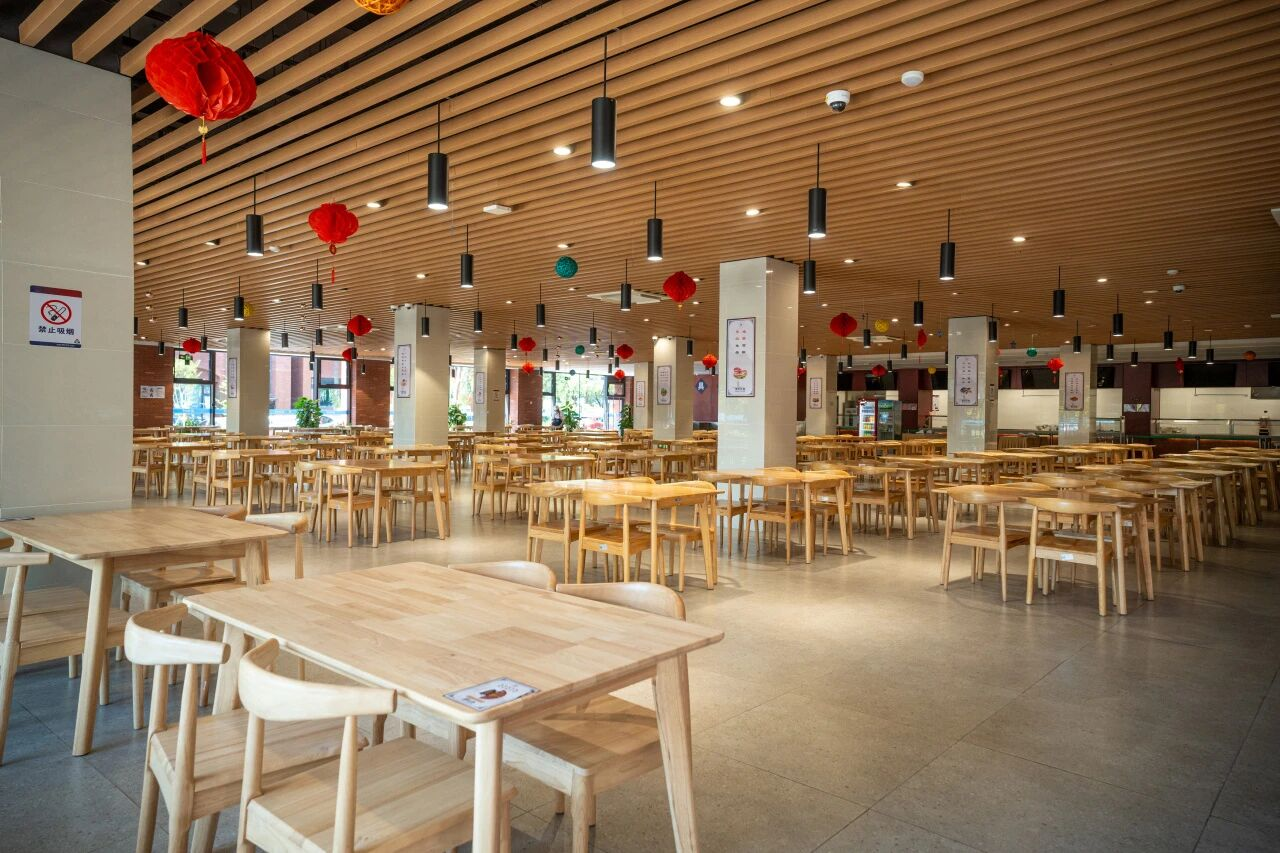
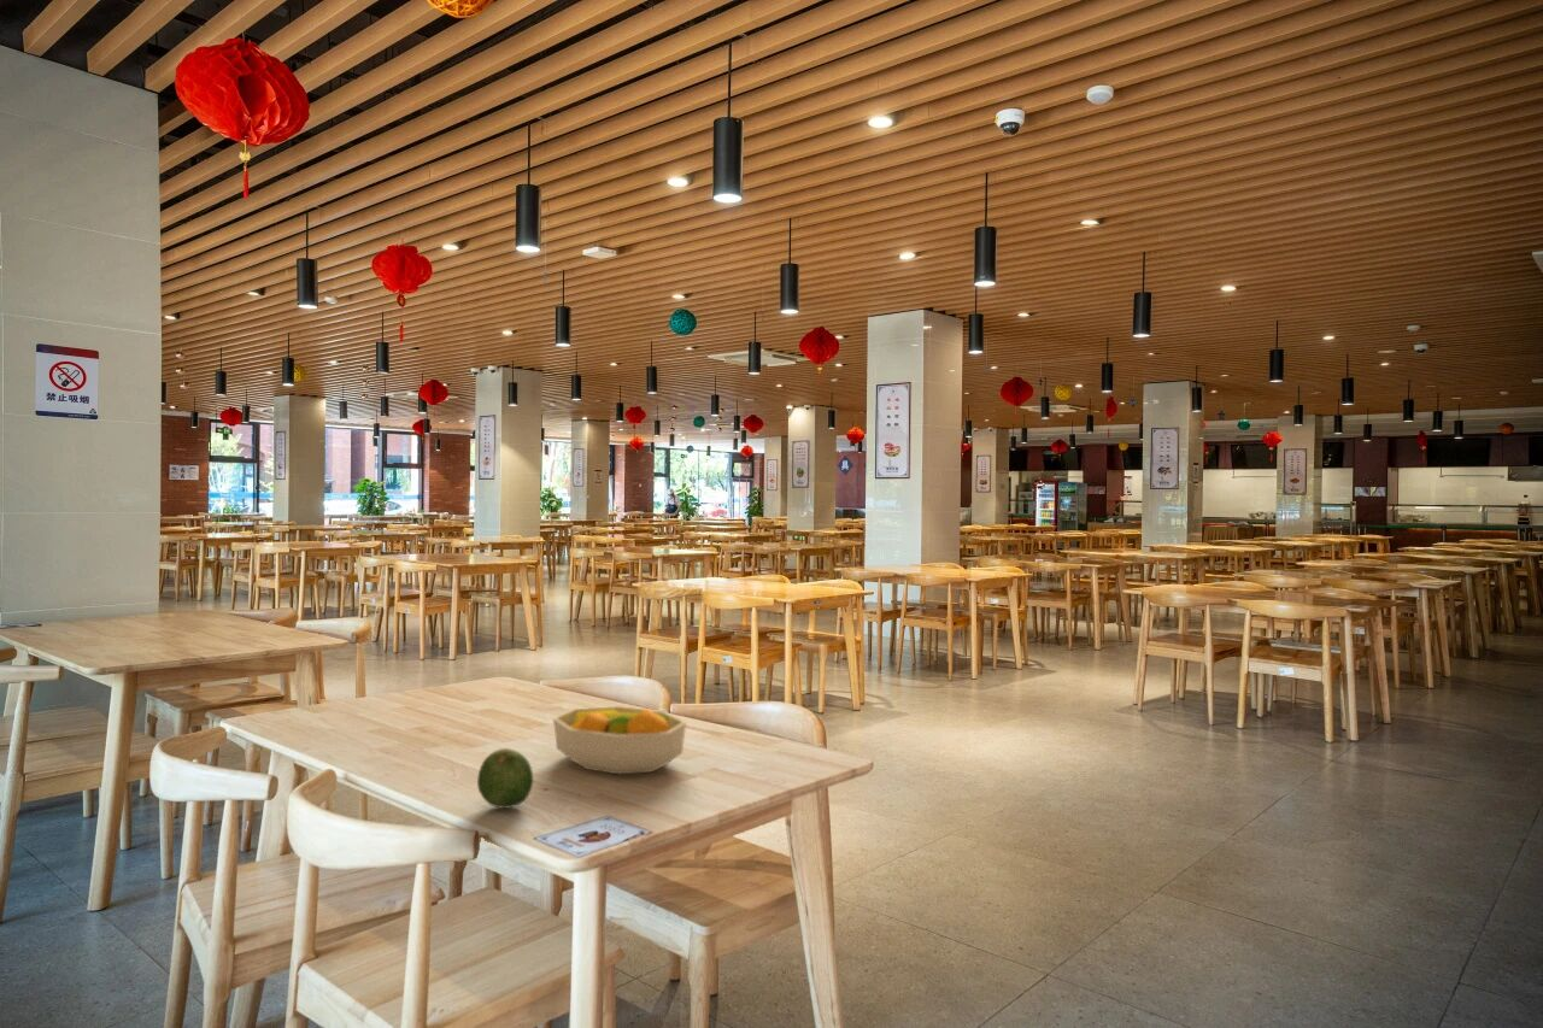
+ fruit bowl [552,705,687,776]
+ fruit [476,747,534,810]
